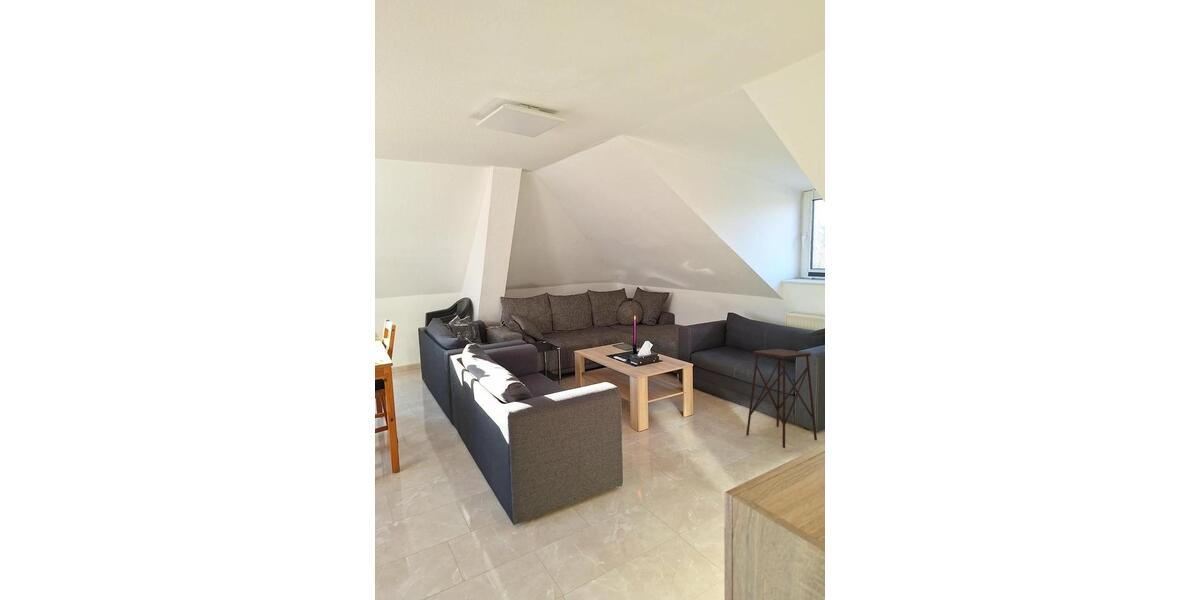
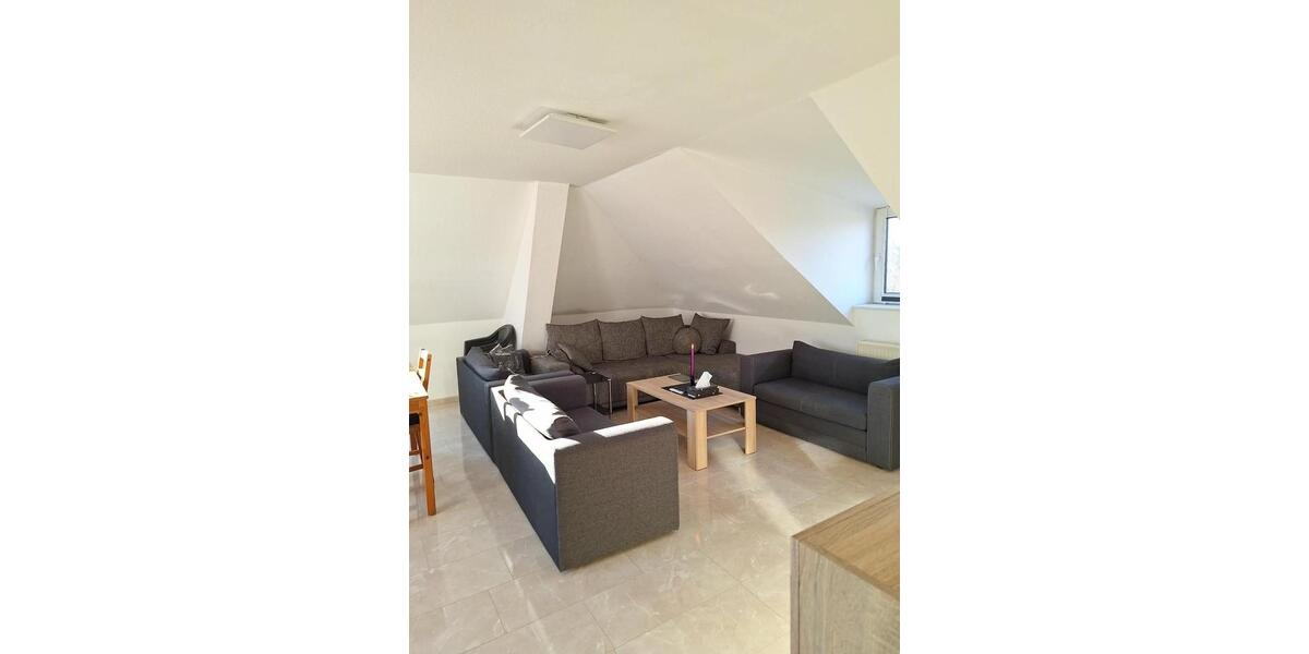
- side table [745,348,818,449]
